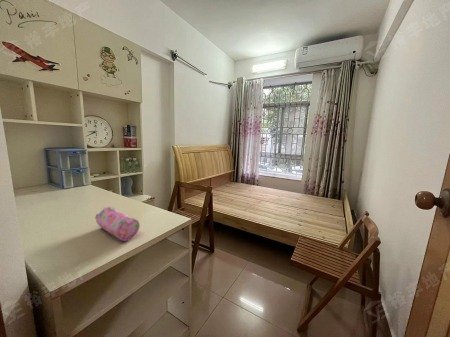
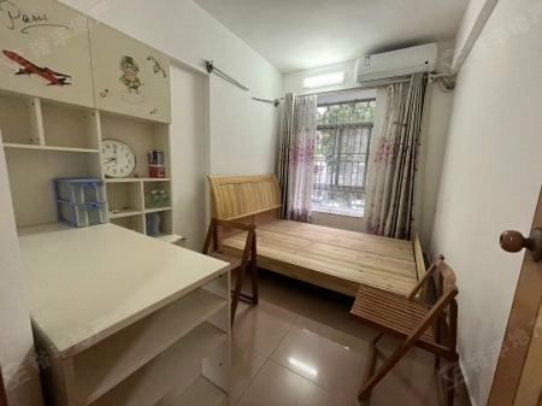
- pencil case [94,206,141,242]
